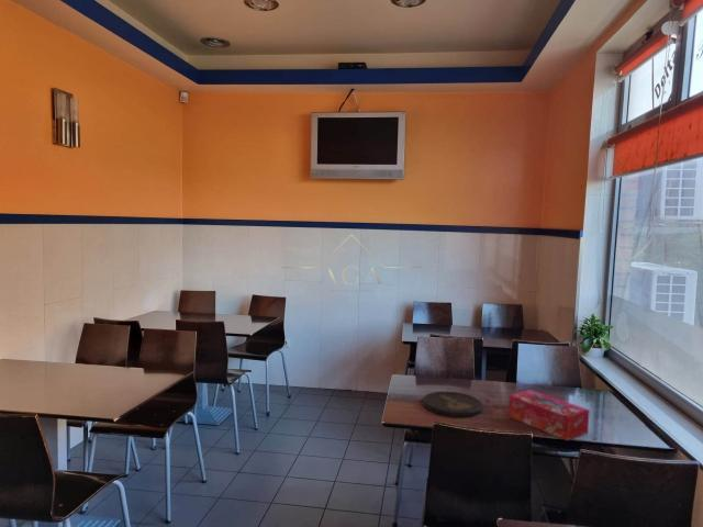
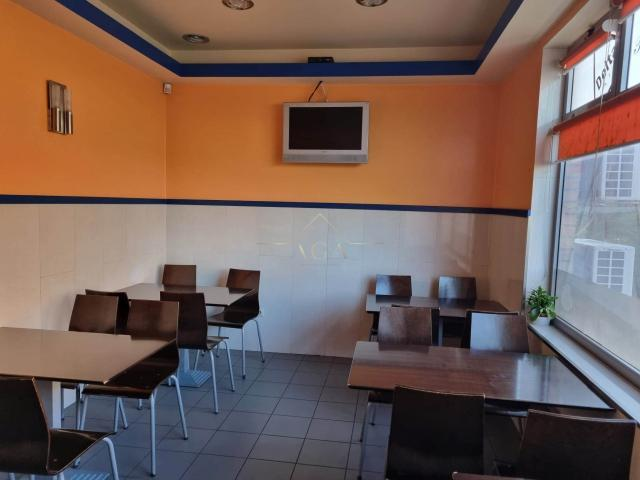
- tissue box [506,389,591,441]
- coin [422,391,483,418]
